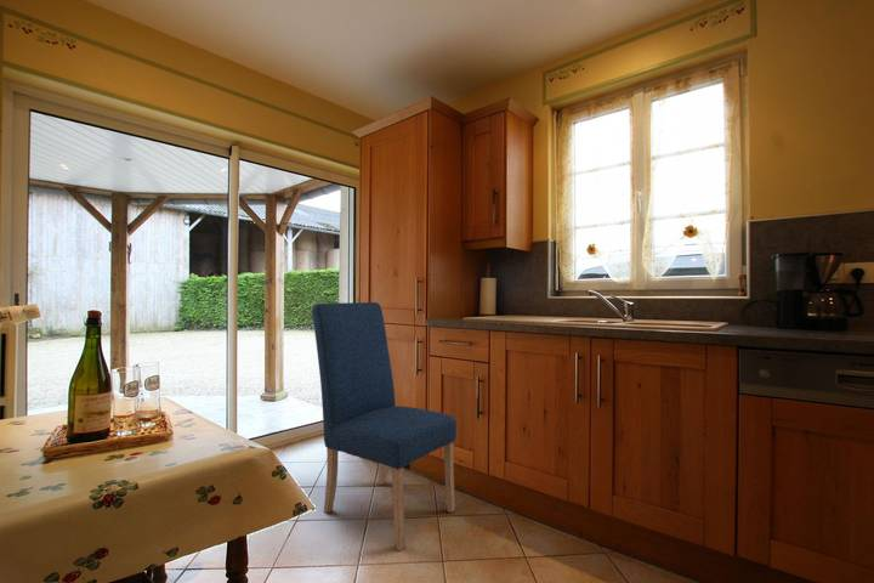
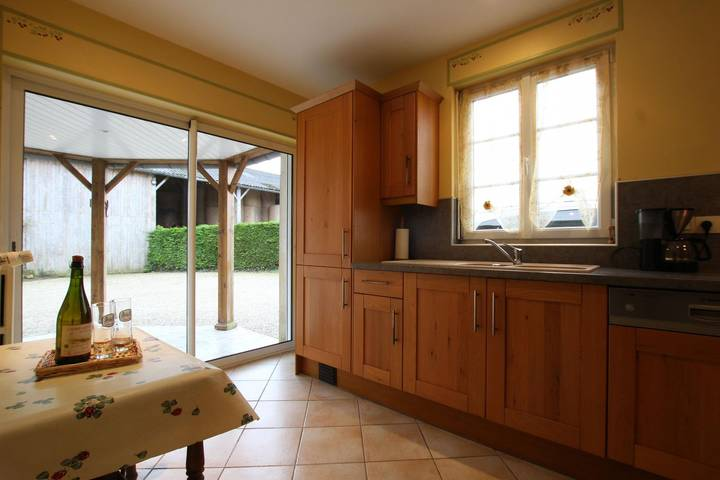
- chair [311,301,458,553]
